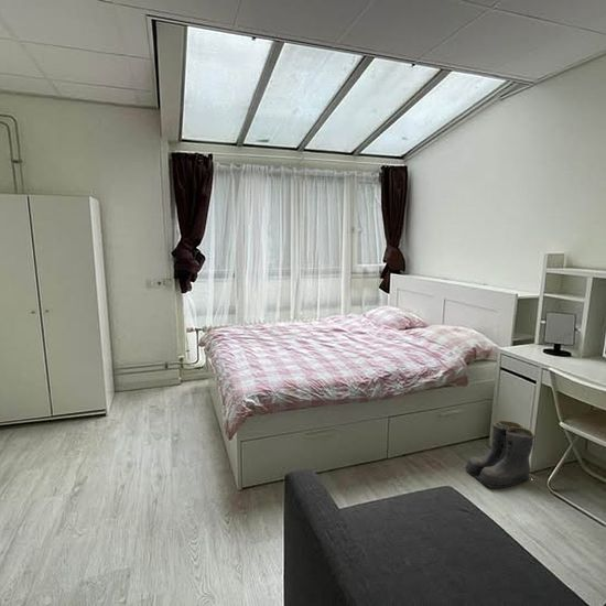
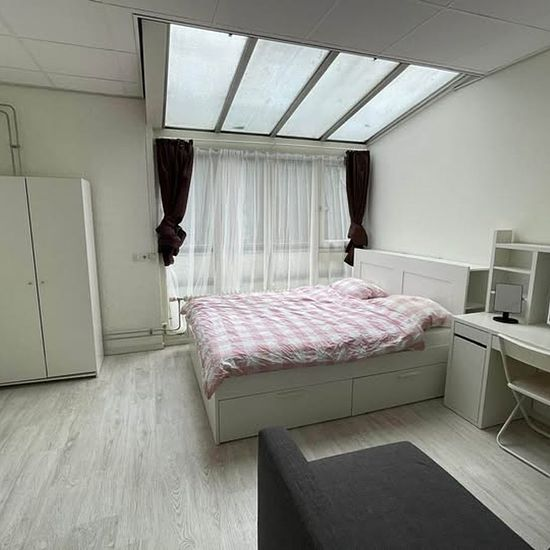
- boots [464,420,535,489]
